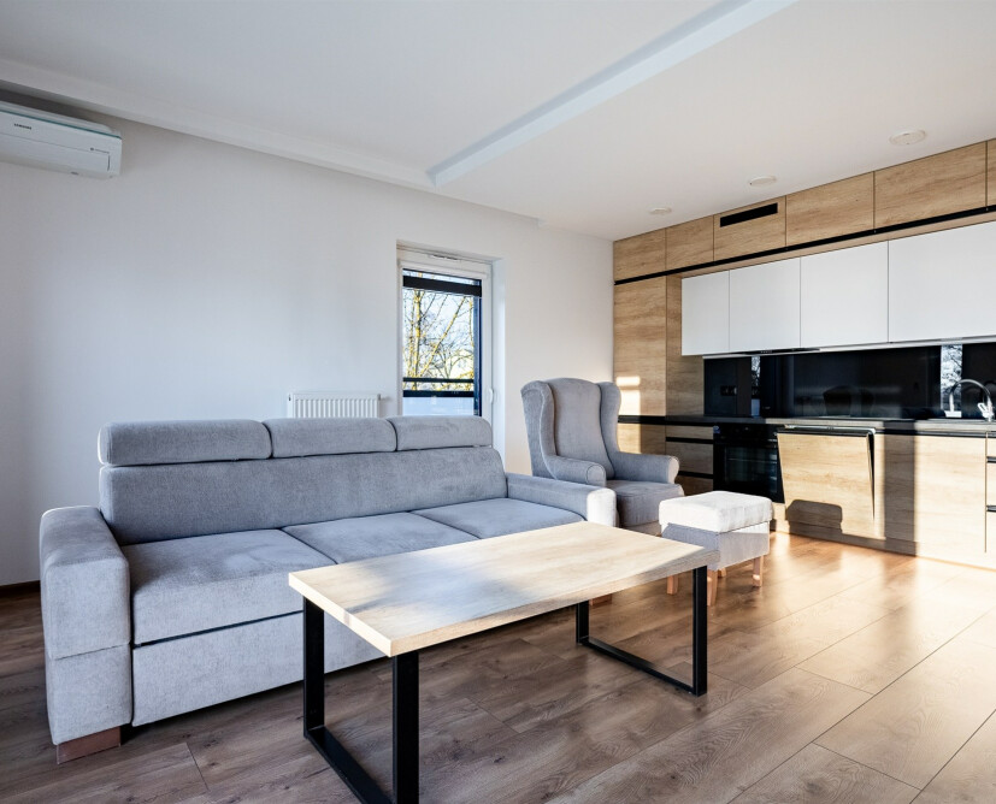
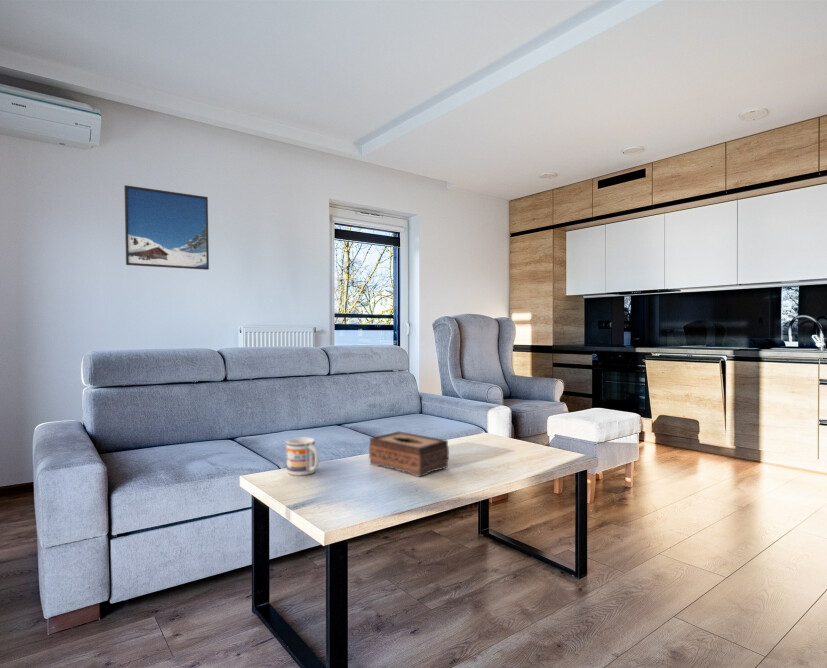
+ tissue box [368,430,450,478]
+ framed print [123,184,210,271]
+ mug [285,437,320,477]
